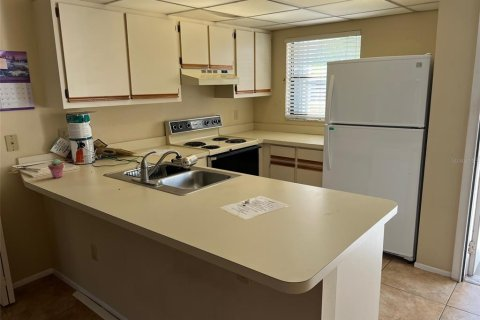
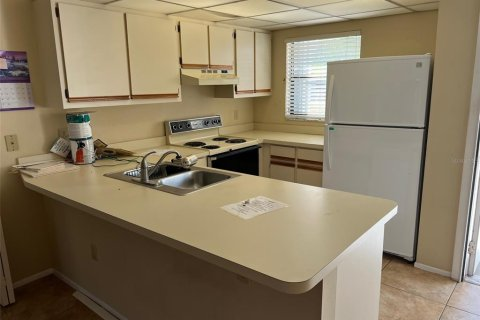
- potted succulent [47,158,65,179]
